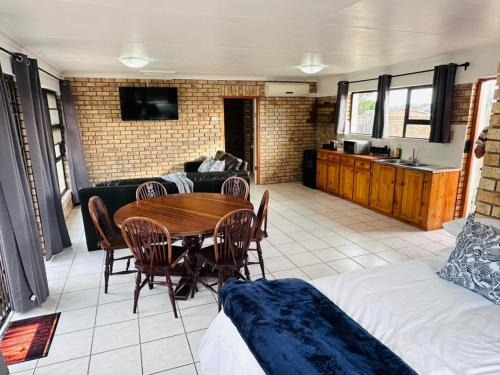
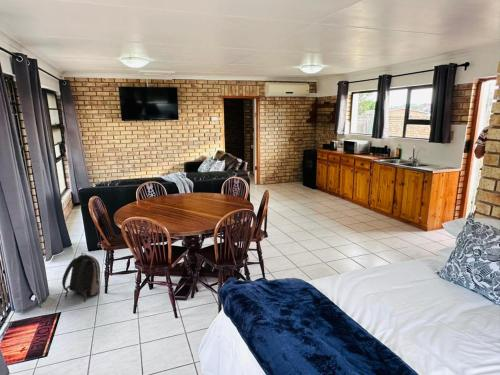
+ backpack [61,252,101,303]
